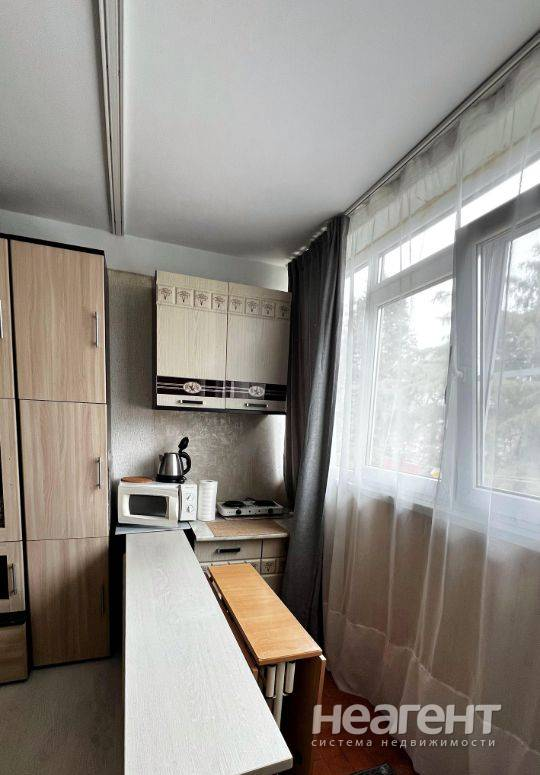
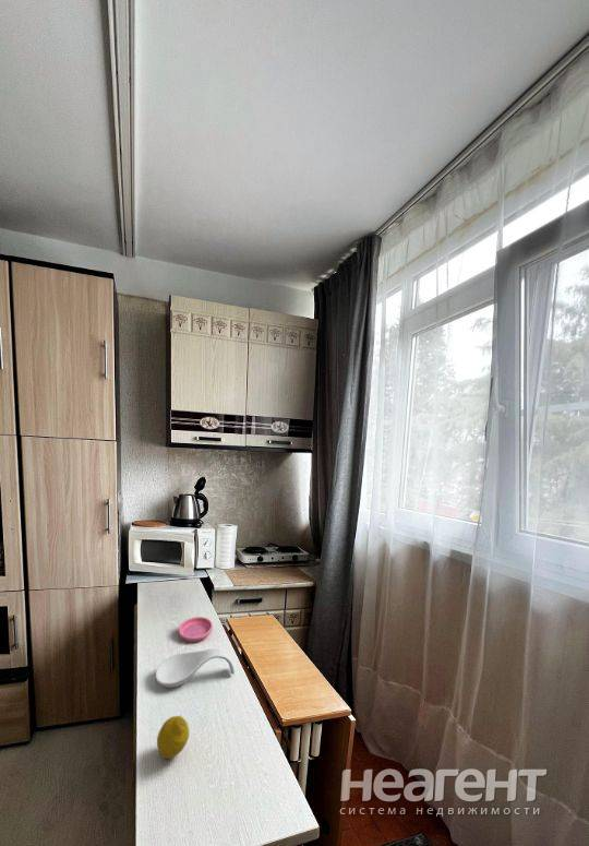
+ fruit [156,715,190,760]
+ spoon rest [154,647,236,689]
+ saucer [178,616,214,643]
